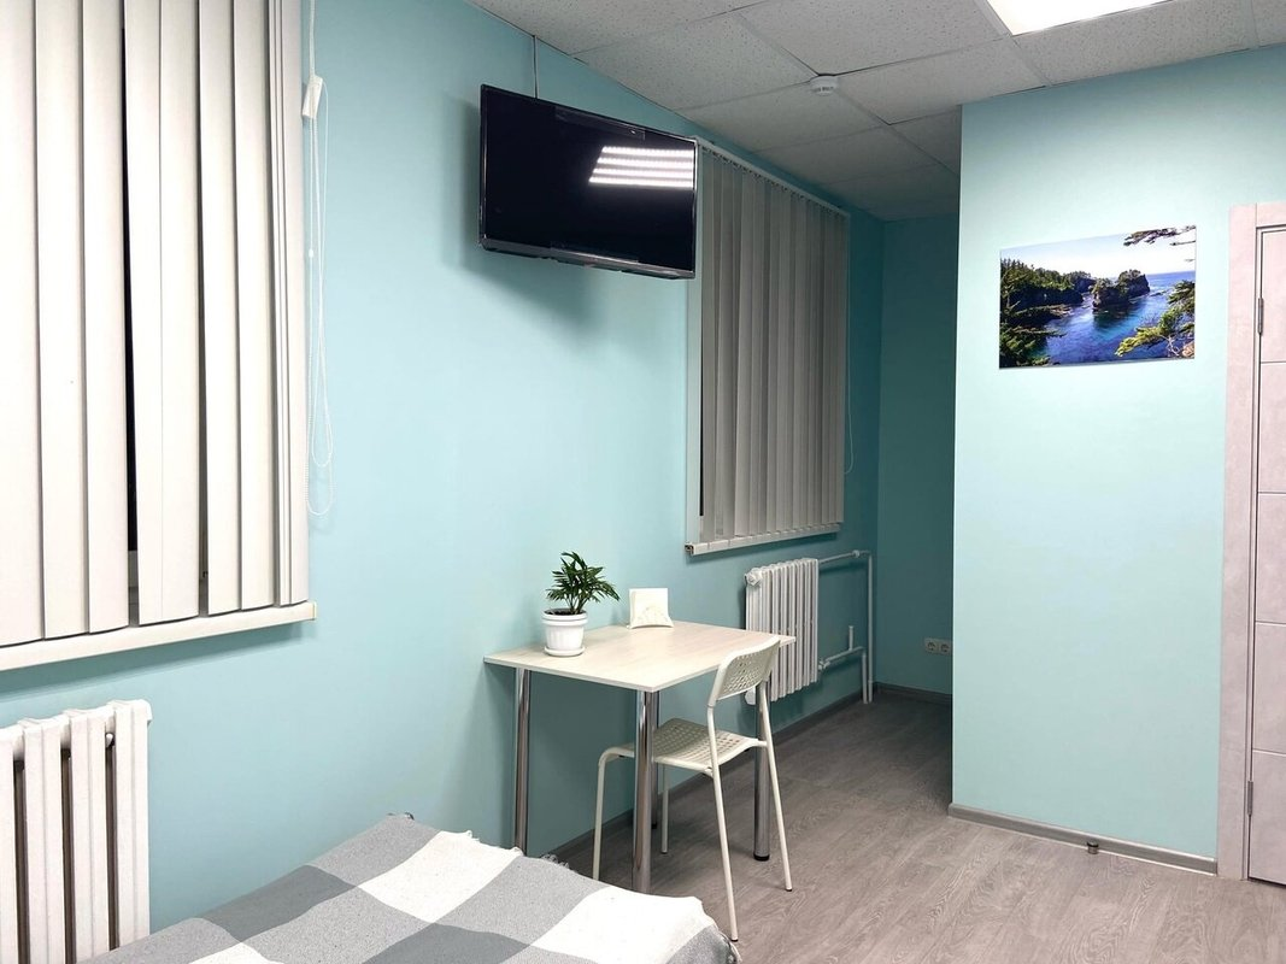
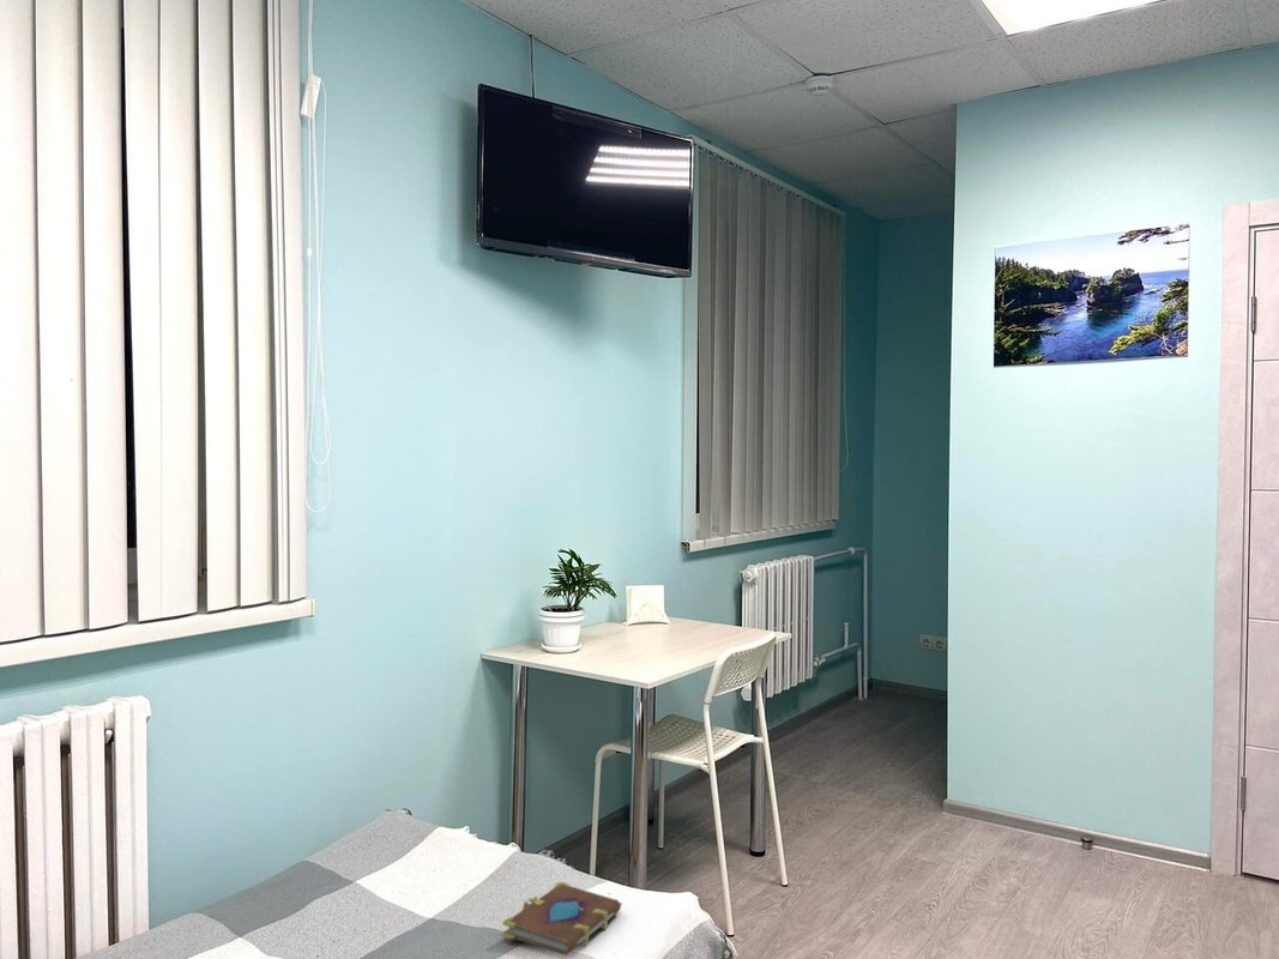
+ book [500,881,622,957]
